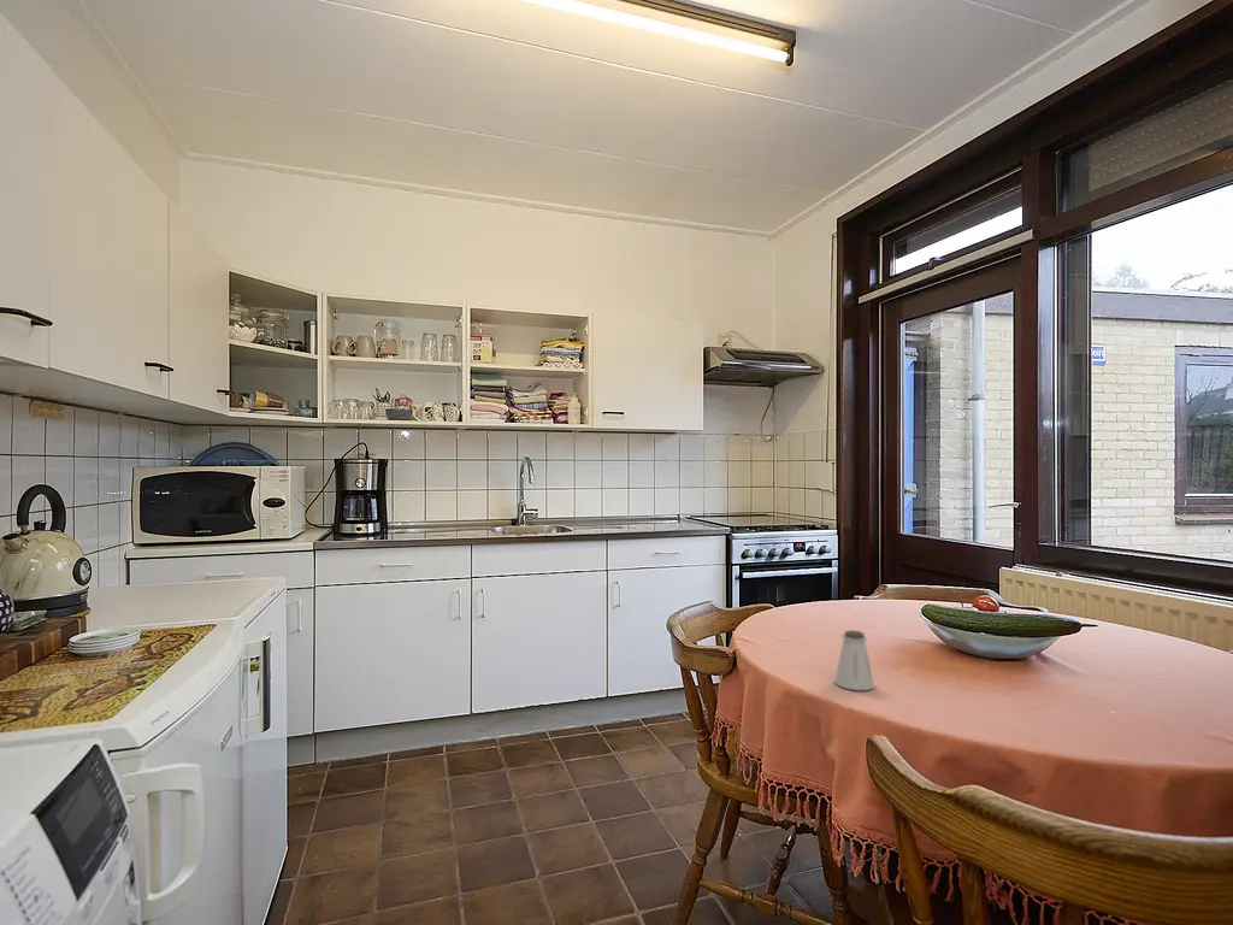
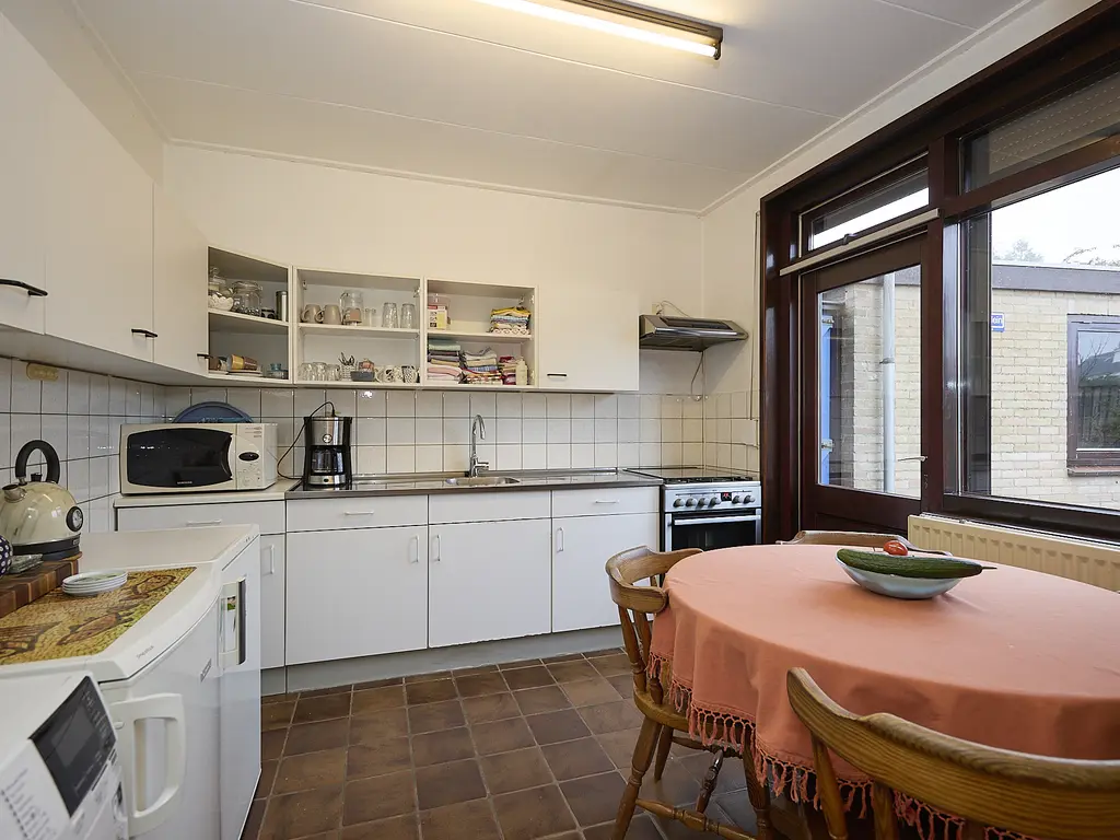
- saltshaker [833,629,875,691]
